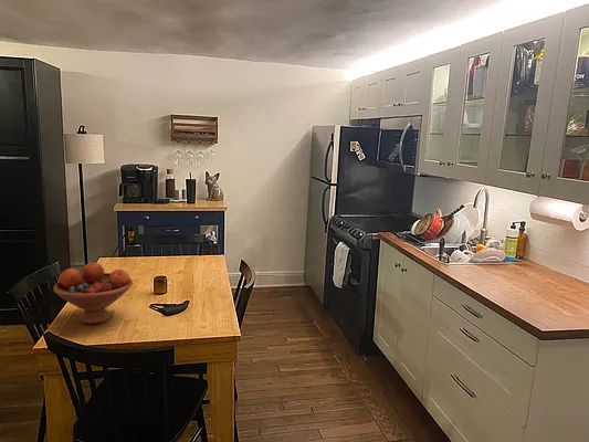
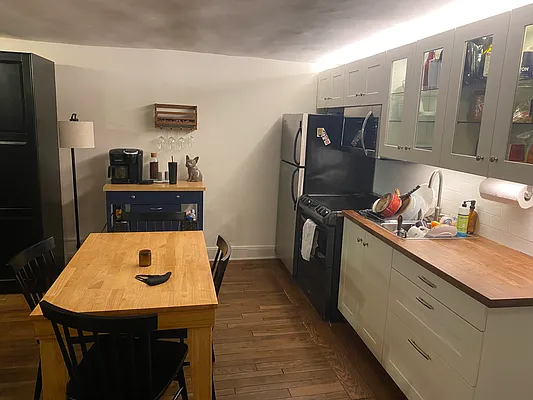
- fruit bowl [52,262,134,325]
